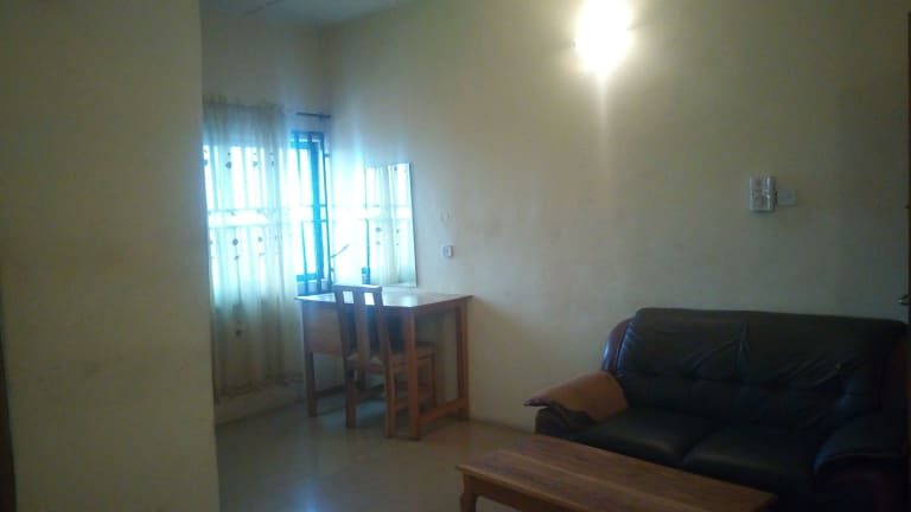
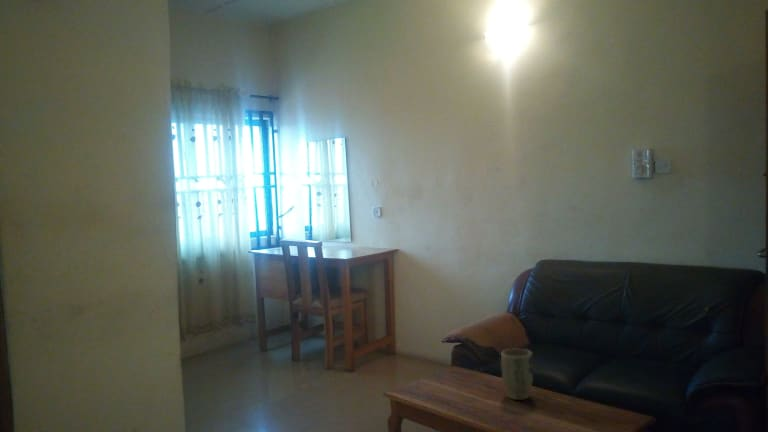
+ plant pot [500,348,534,401]
